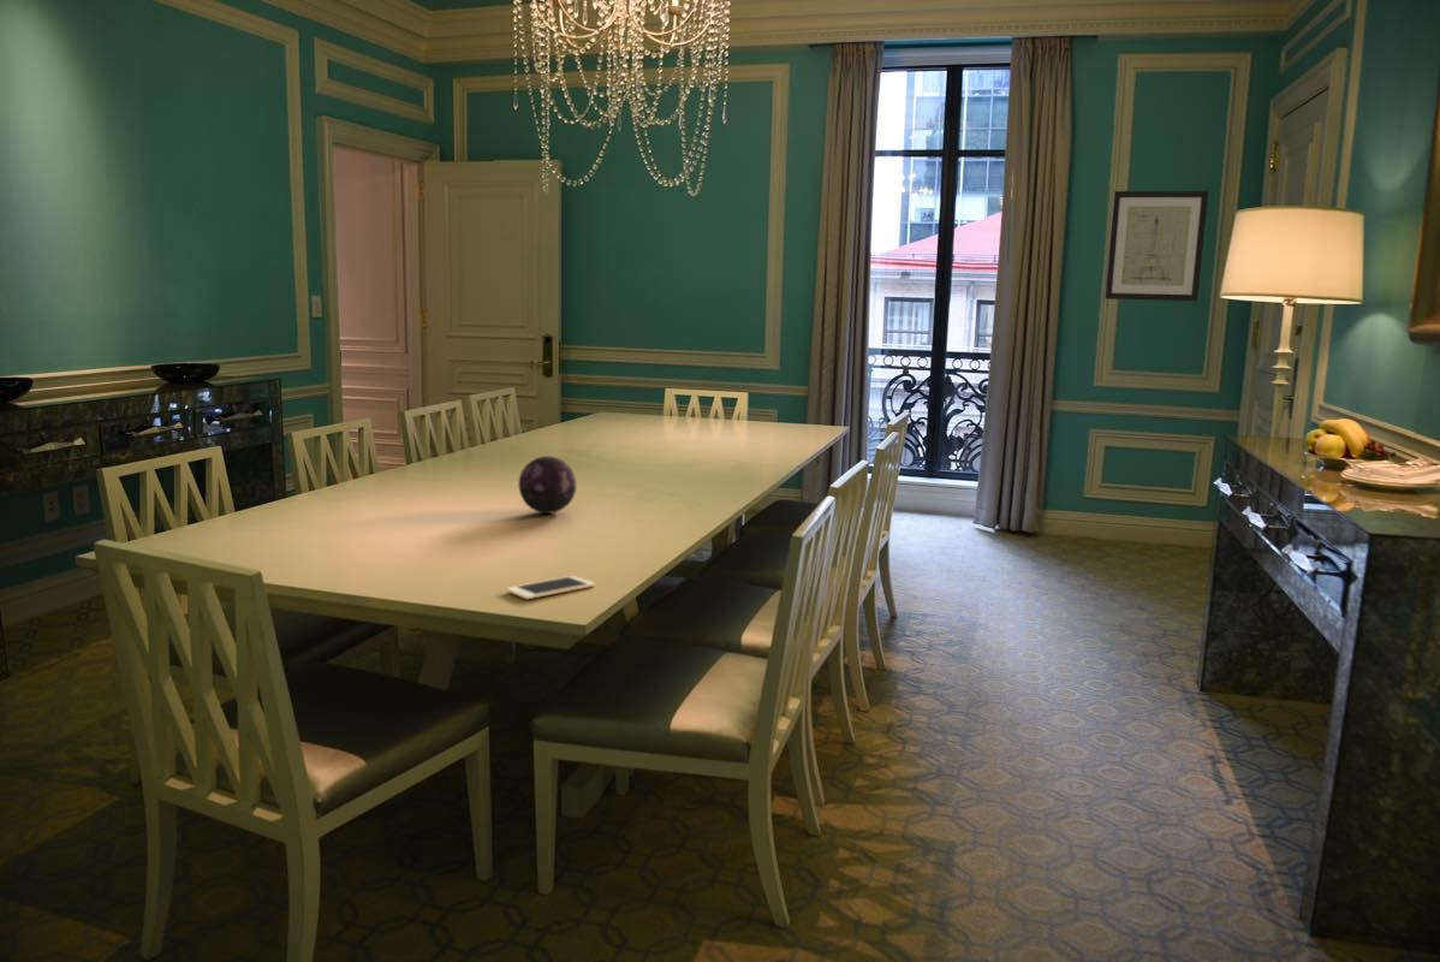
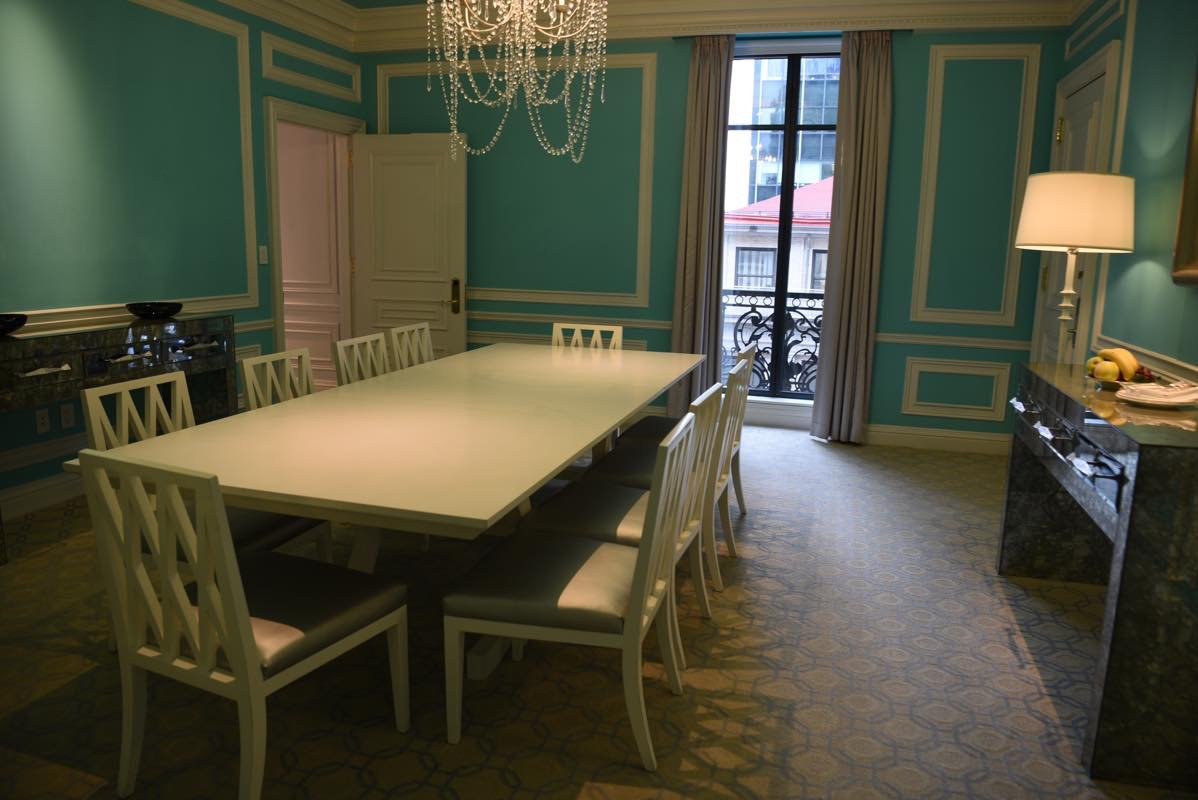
- wall art [1103,190,1209,302]
- decorative orb [517,455,578,515]
- cell phone [505,575,596,600]
